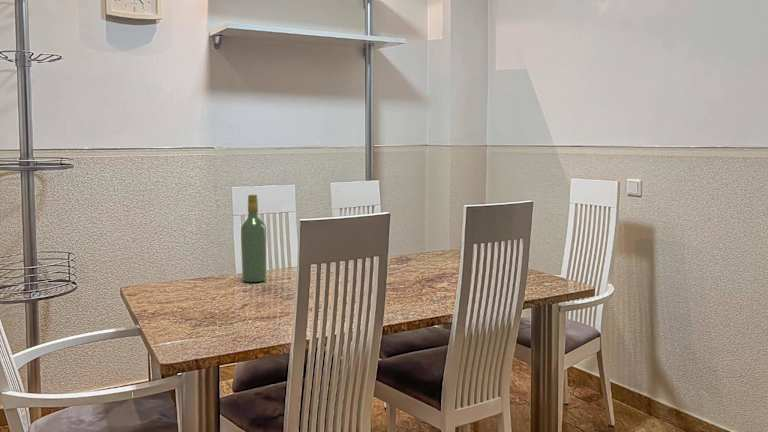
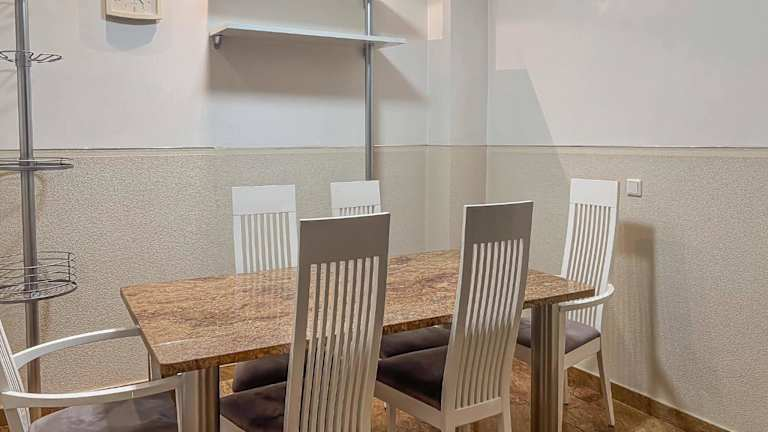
- wine bottle [240,194,267,283]
